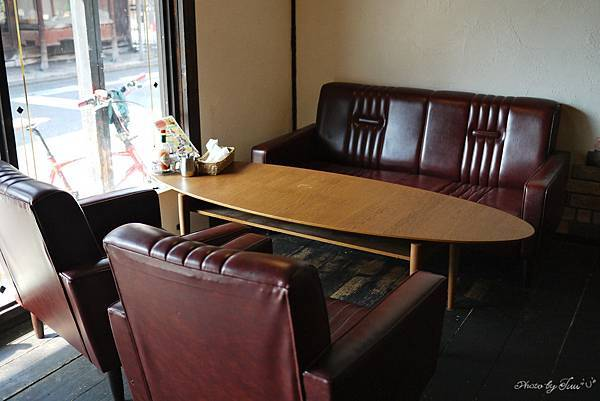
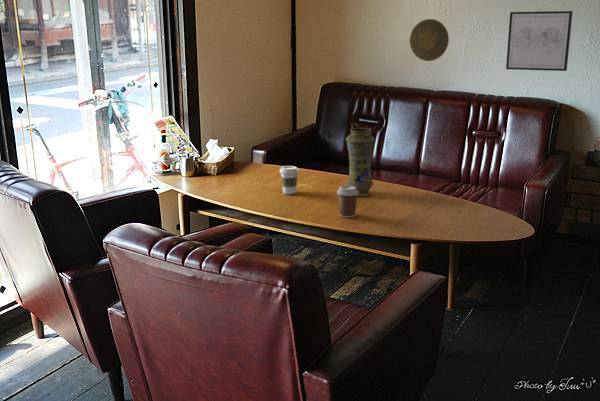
+ decorative plate [409,18,450,62]
+ wall art [505,10,574,72]
+ coffee cup [336,185,359,219]
+ vase [345,127,376,197]
+ coffee cup [279,165,300,195]
